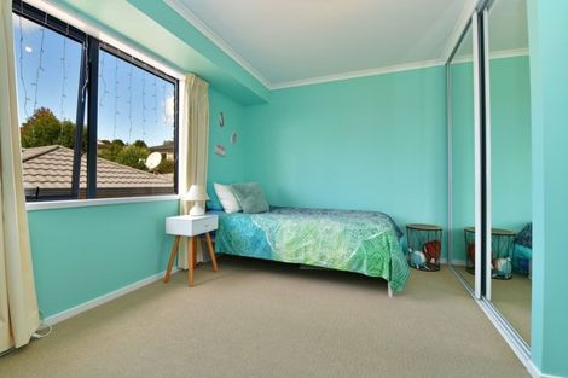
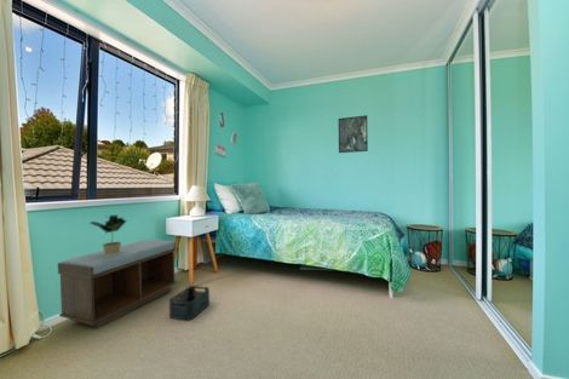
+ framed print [338,114,369,154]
+ storage bin [168,285,211,321]
+ potted plant [88,214,128,255]
+ bench [57,239,178,329]
